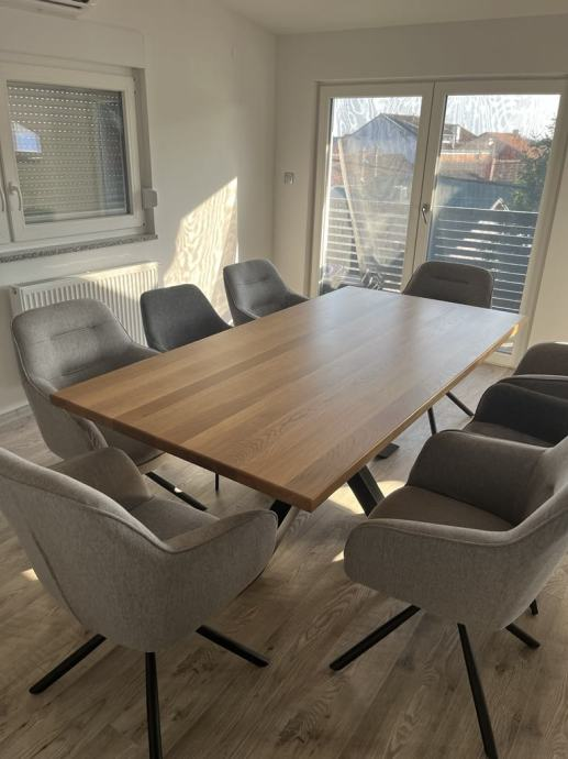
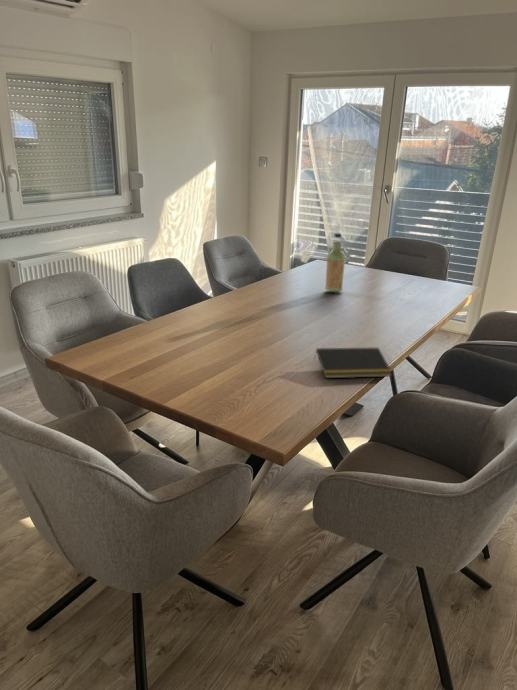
+ notepad [313,347,393,379]
+ bottle [324,233,346,292]
